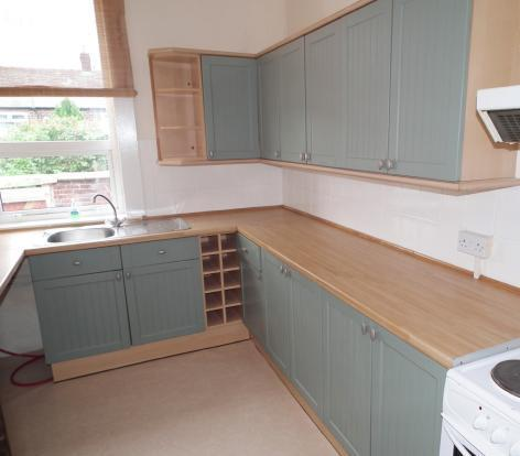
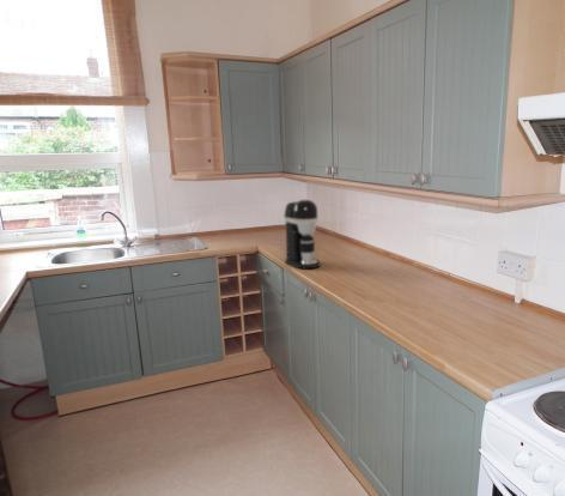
+ coffee maker [282,199,321,270]
